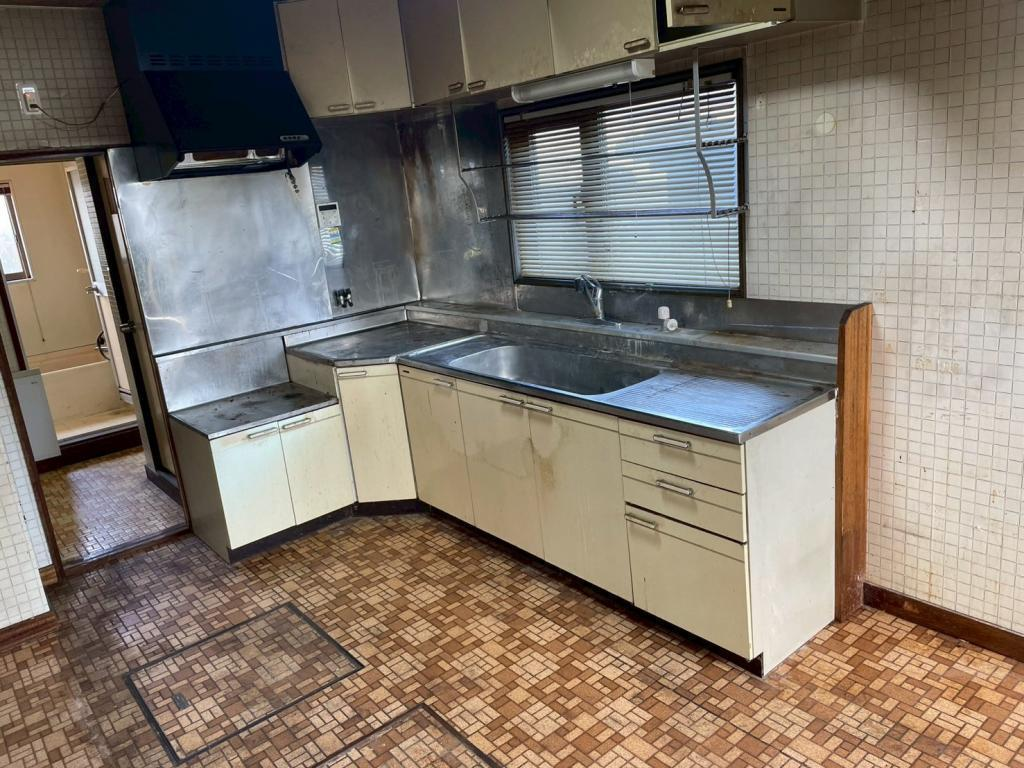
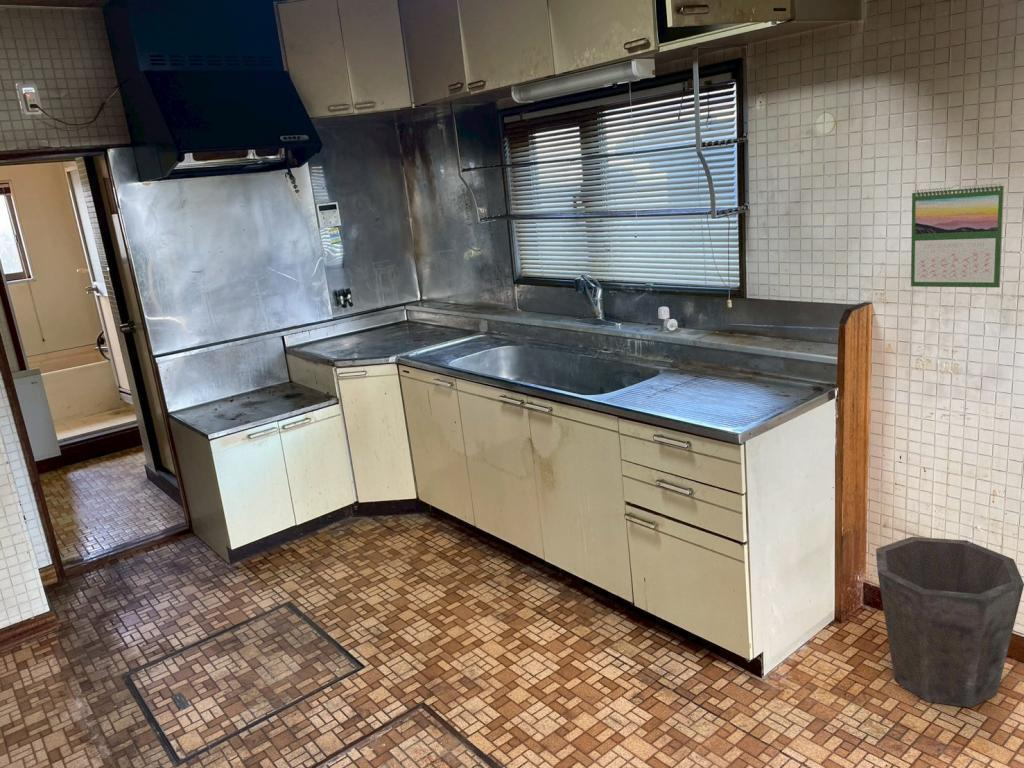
+ calendar [910,182,1005,289]
+ waste bin [875,536,1024,708]
